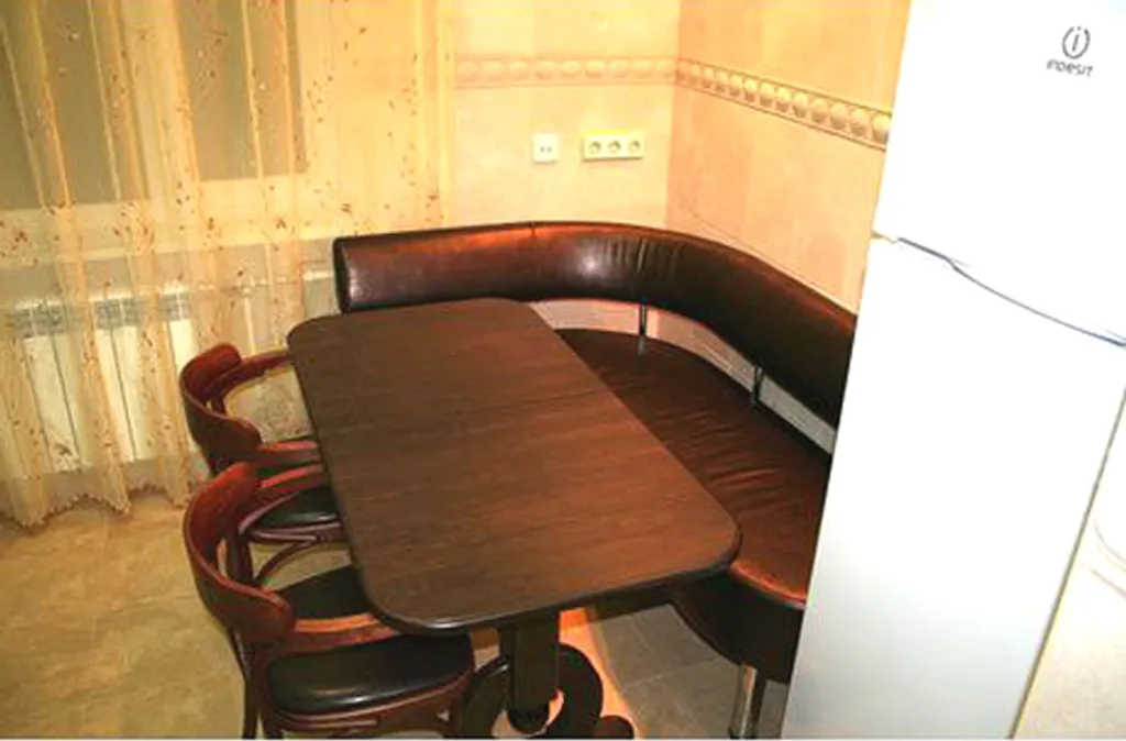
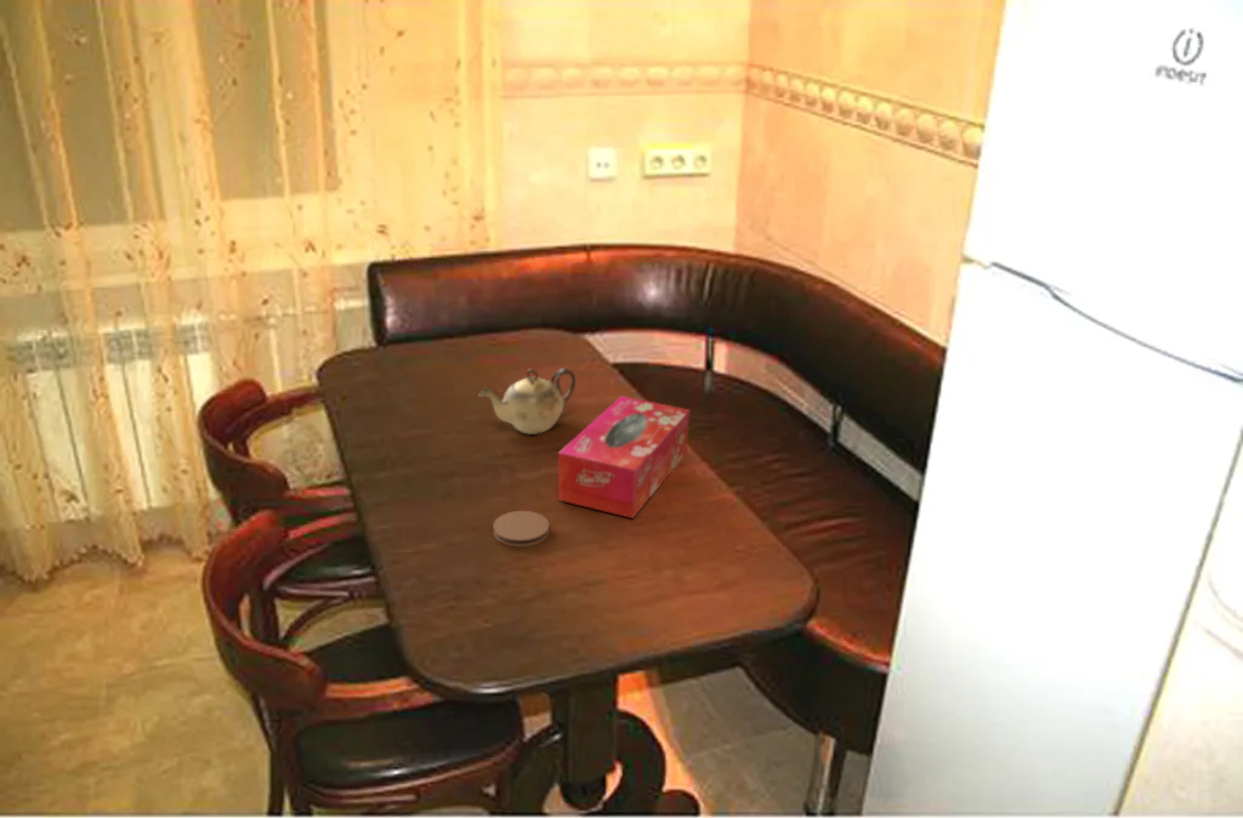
+ teapot [477,367,577,436]
+ coaster [492,510,550,549]
+ tissue box [557,394,691,519]
